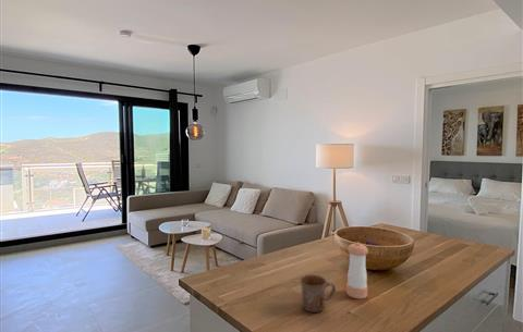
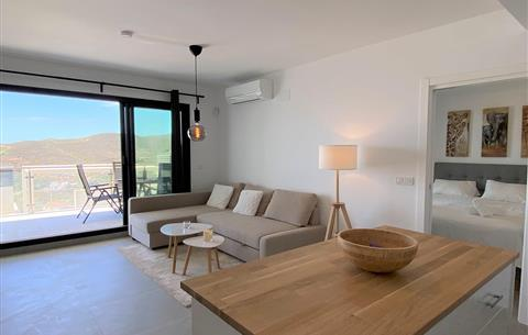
- mug [299,274,337,313]
- pepper shaker [345,242,369,299]
